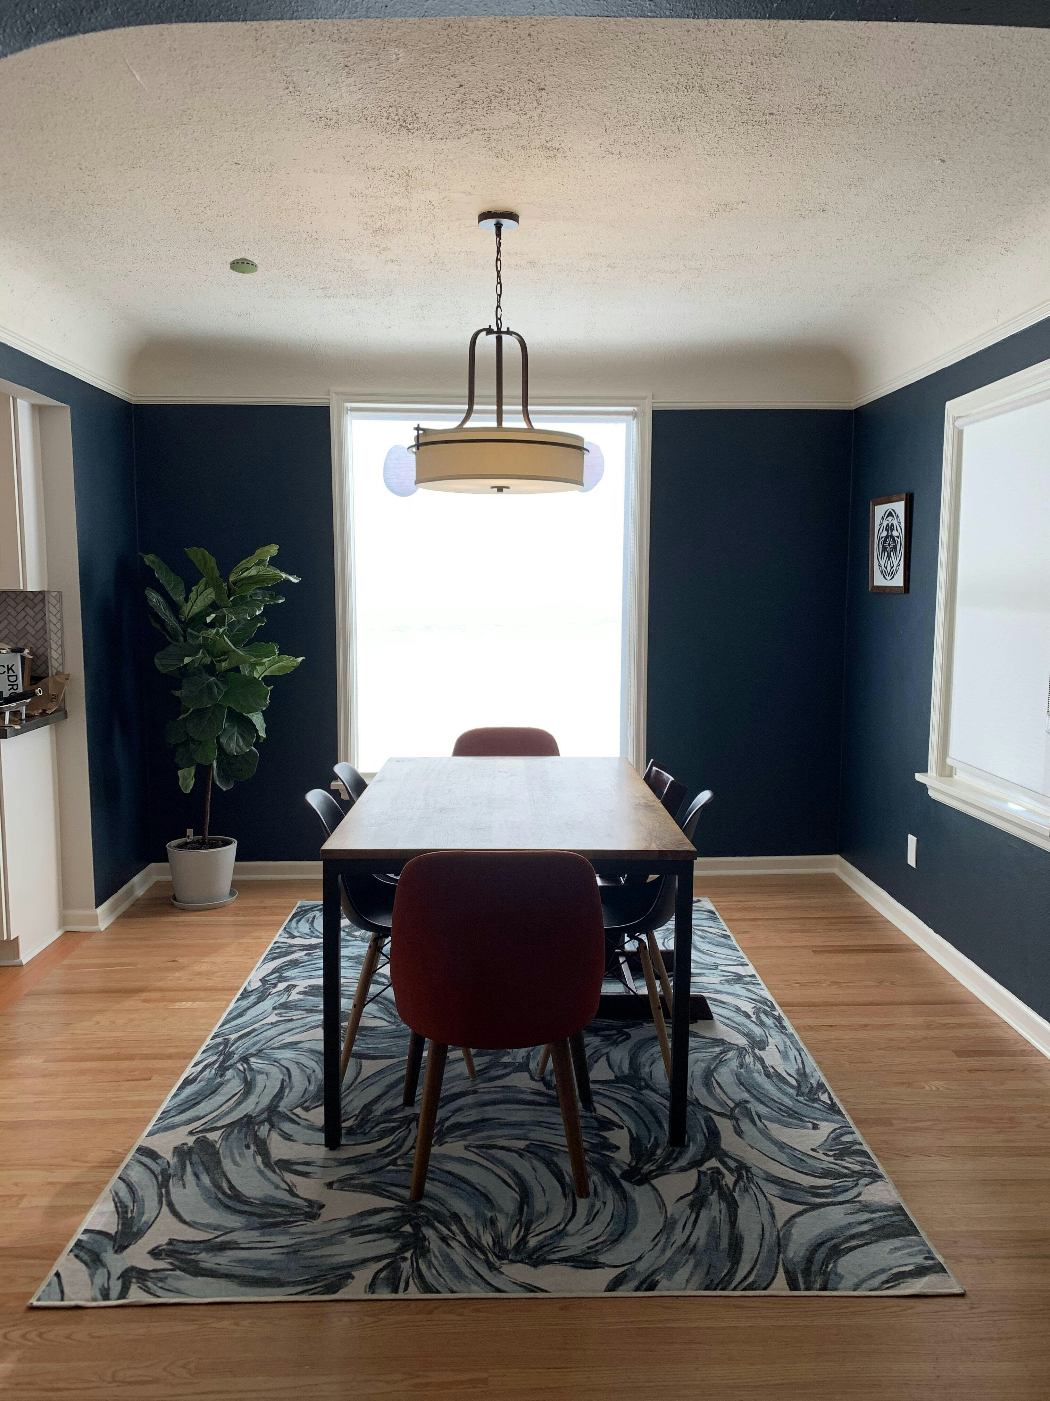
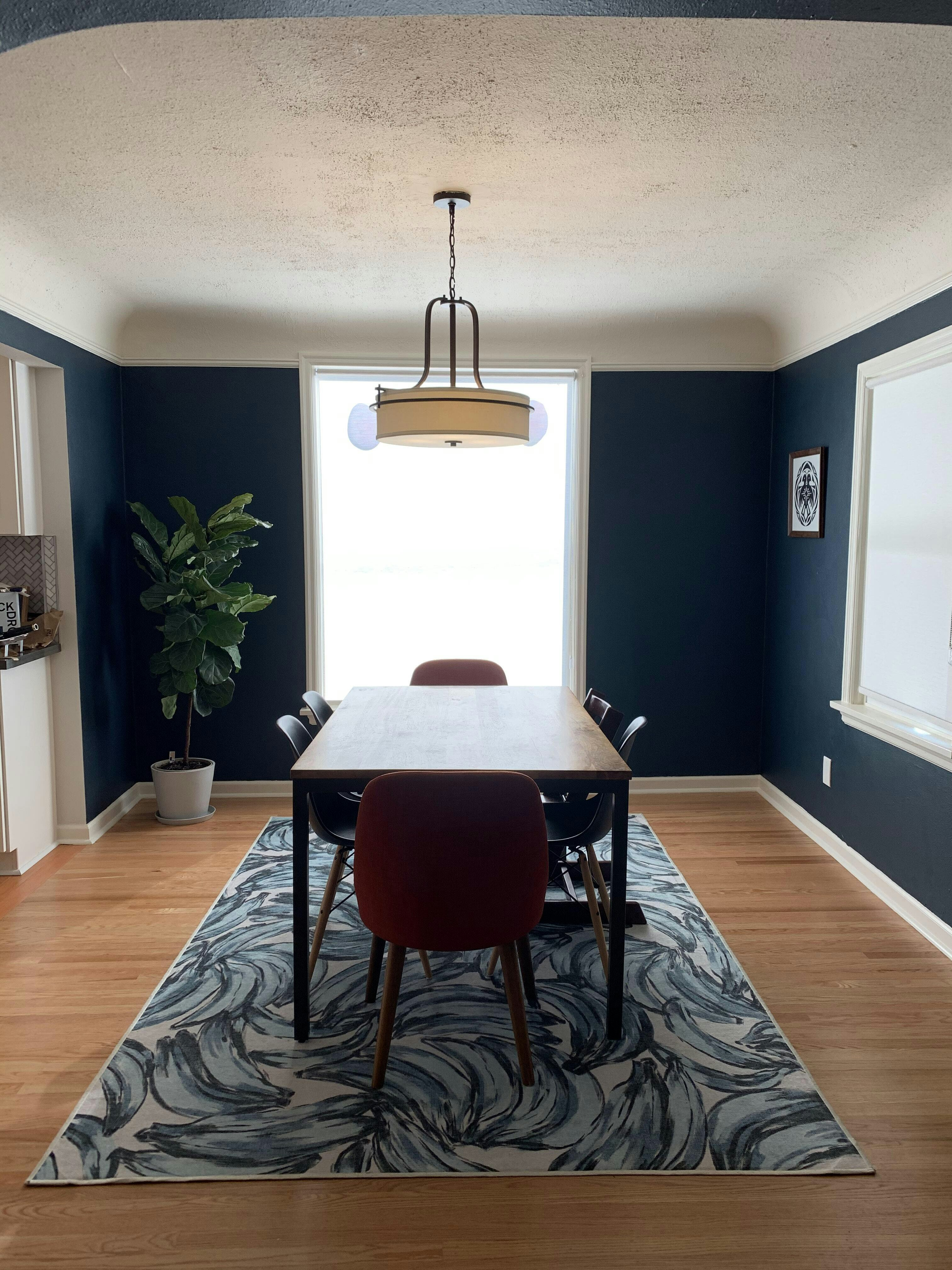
- smoke detector [229,257,258,275]
